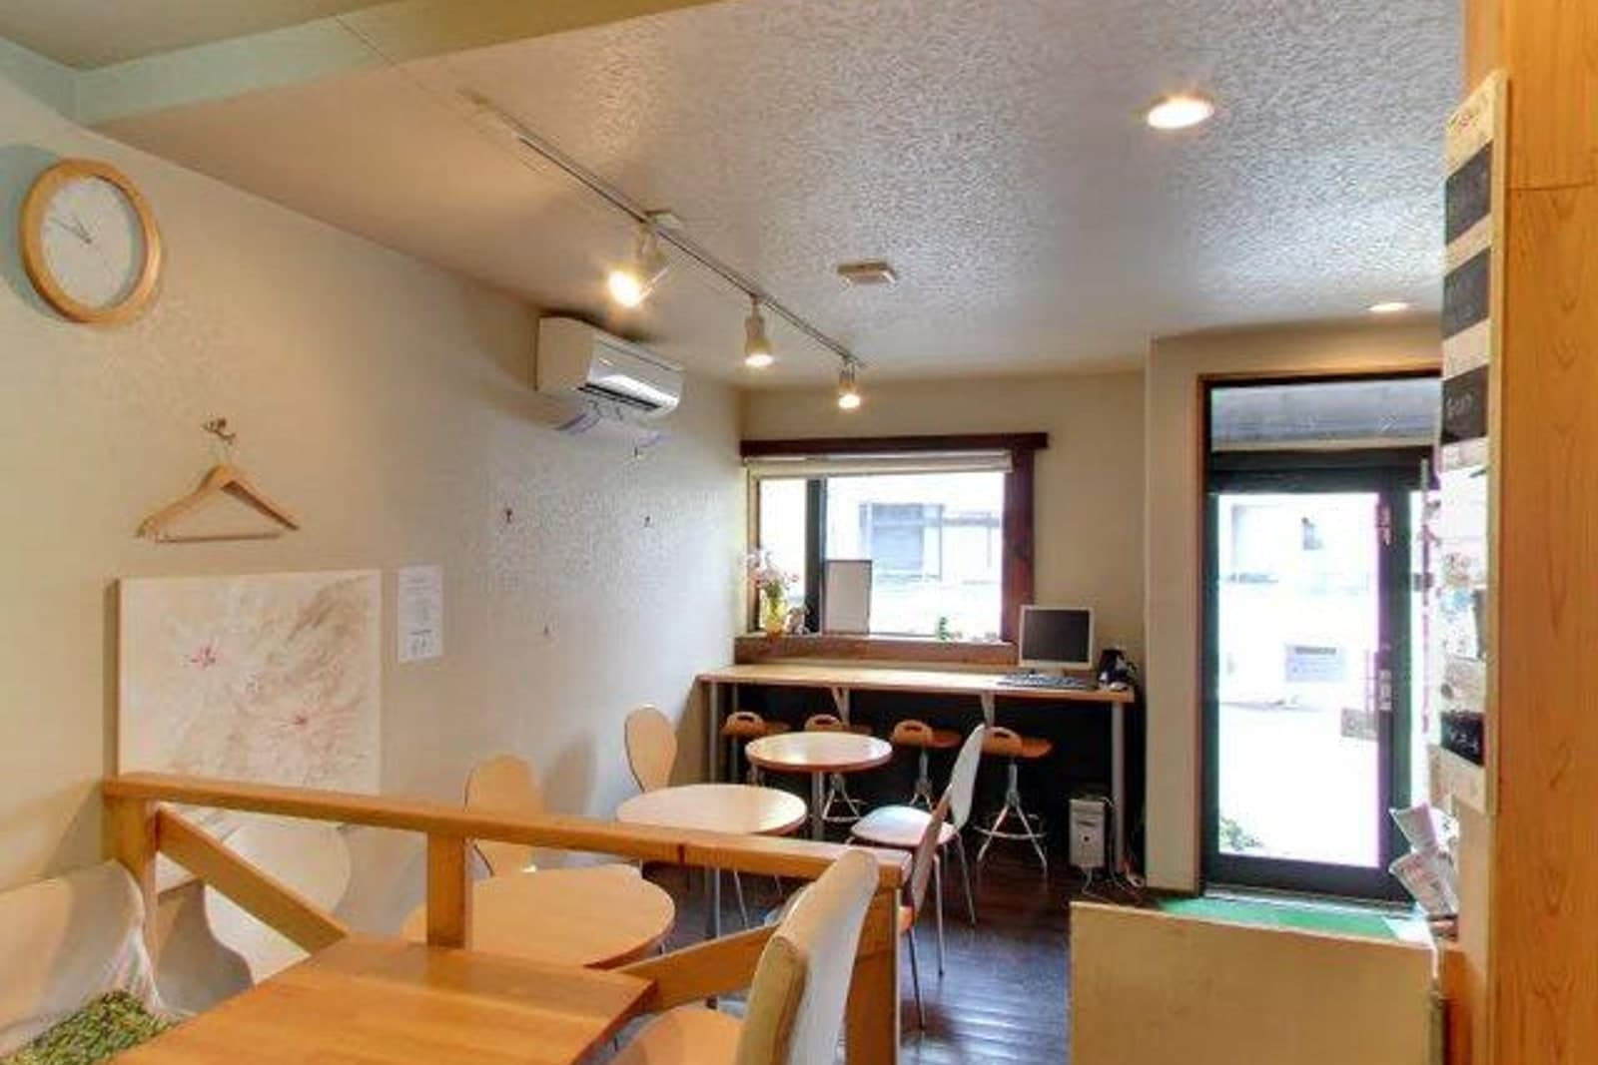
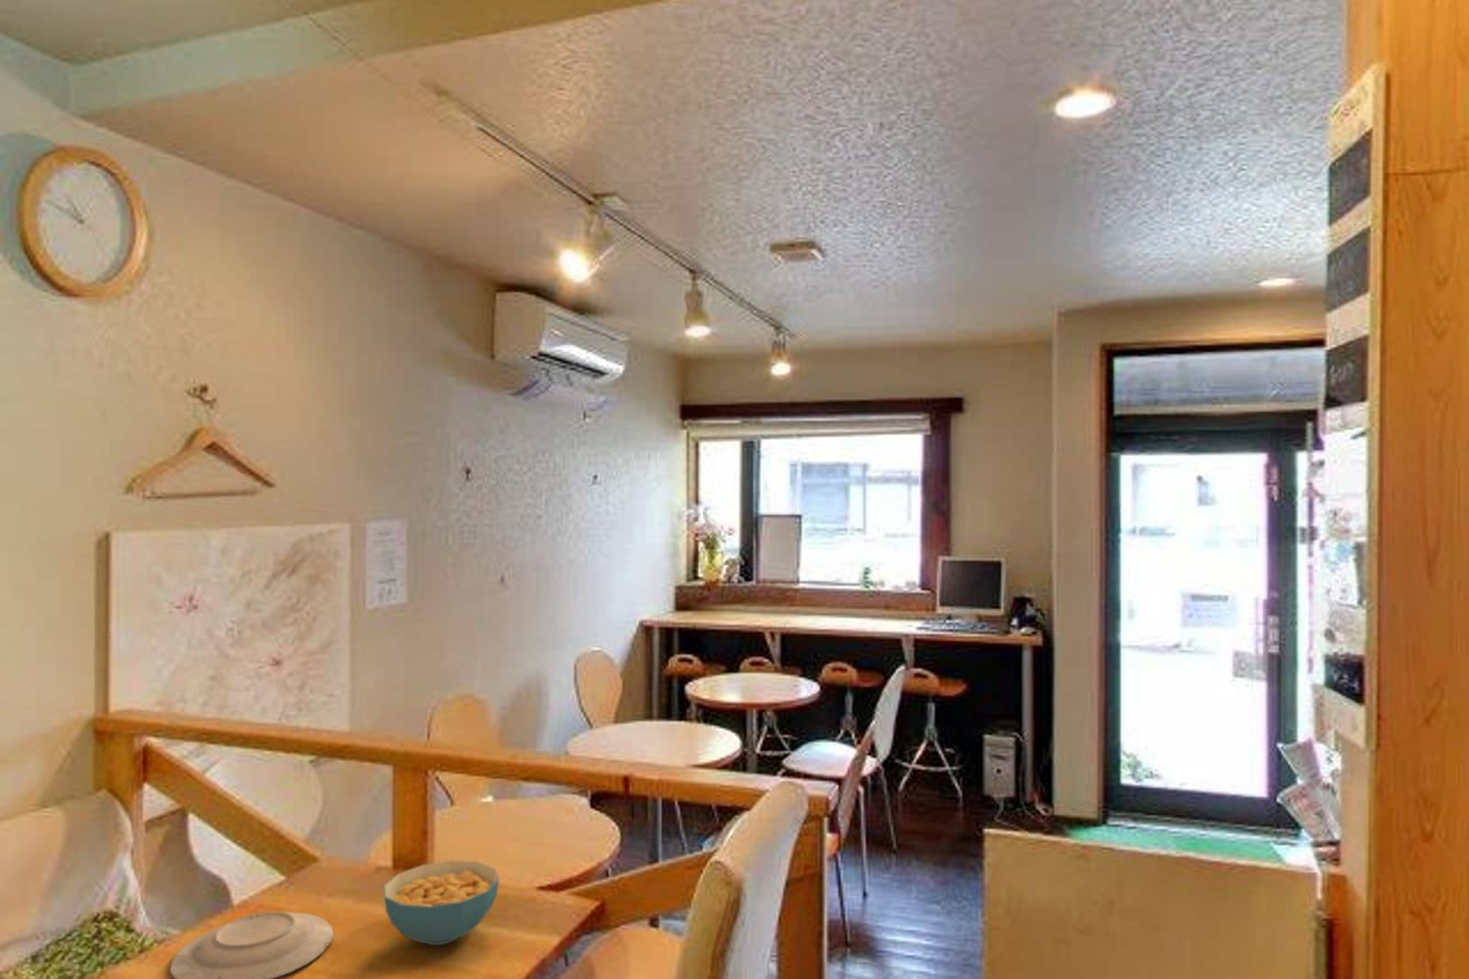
+ cereal bowl [383,860,501,946]
+ plate [169,911,334,979]
